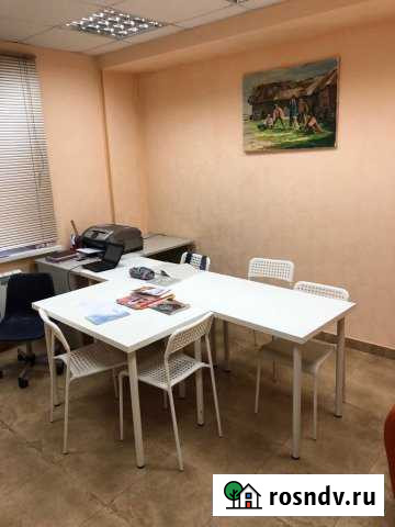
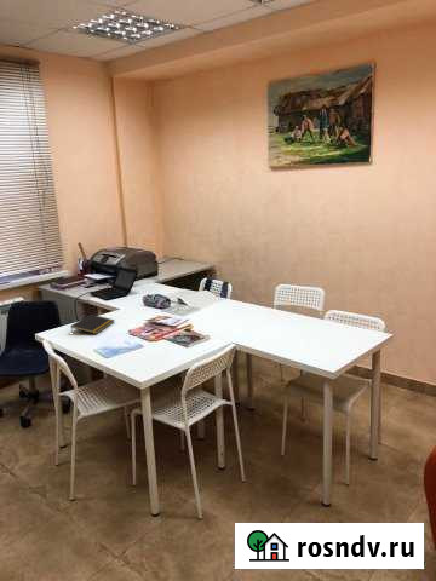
+ notepad [69,313,116,335]
